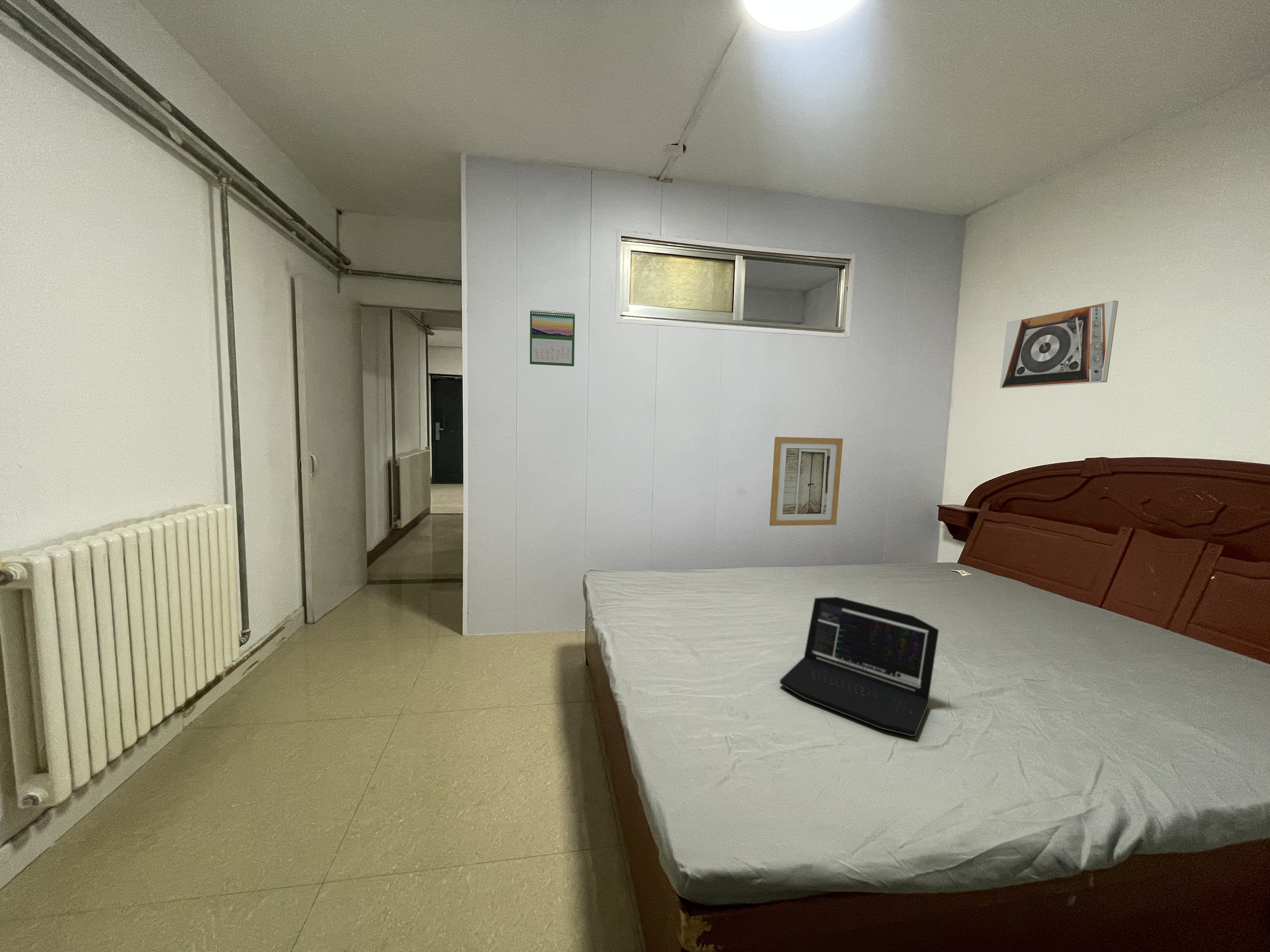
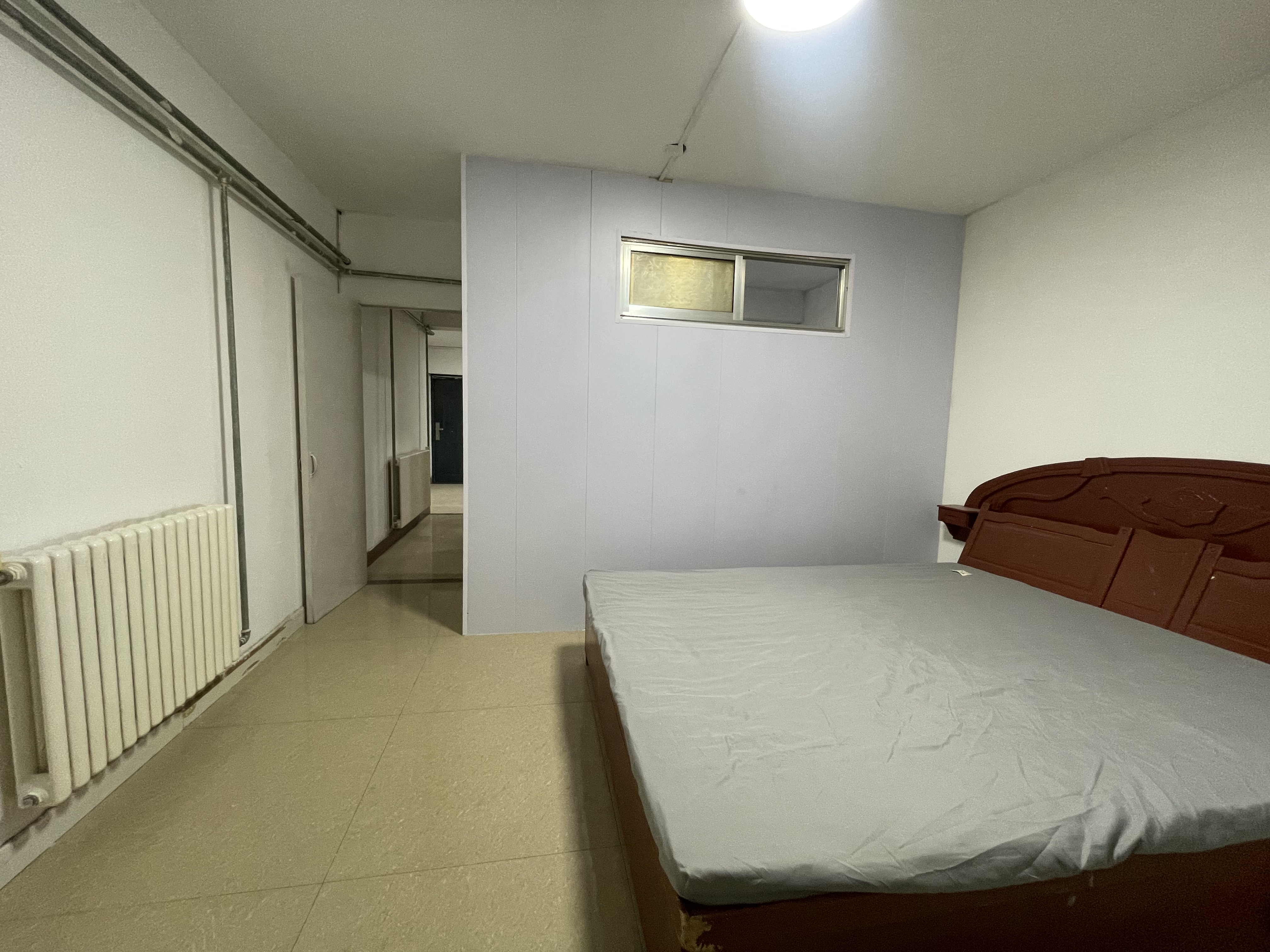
- calendar [529,309,575,367]
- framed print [999,300,1118,389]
- laptop [780,597,939,736]
- wall art [769,437,843,526]
